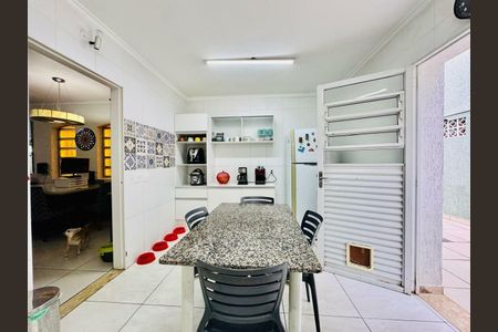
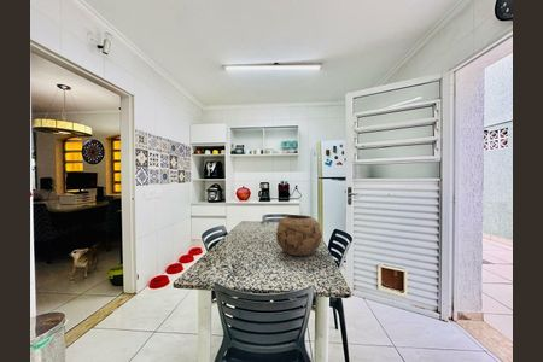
+ decorative bowl [275,214,323,257]
